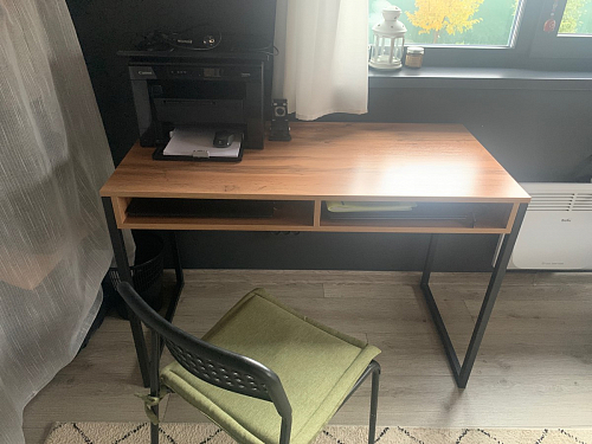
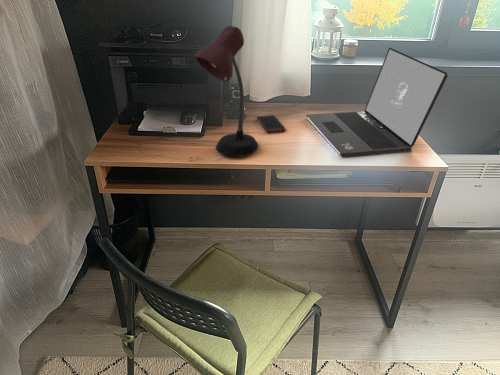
+ desk lamp [194,25,259,158]
+ laptop [305,47,448,159]
+ cell phone [256,114,286,134]
